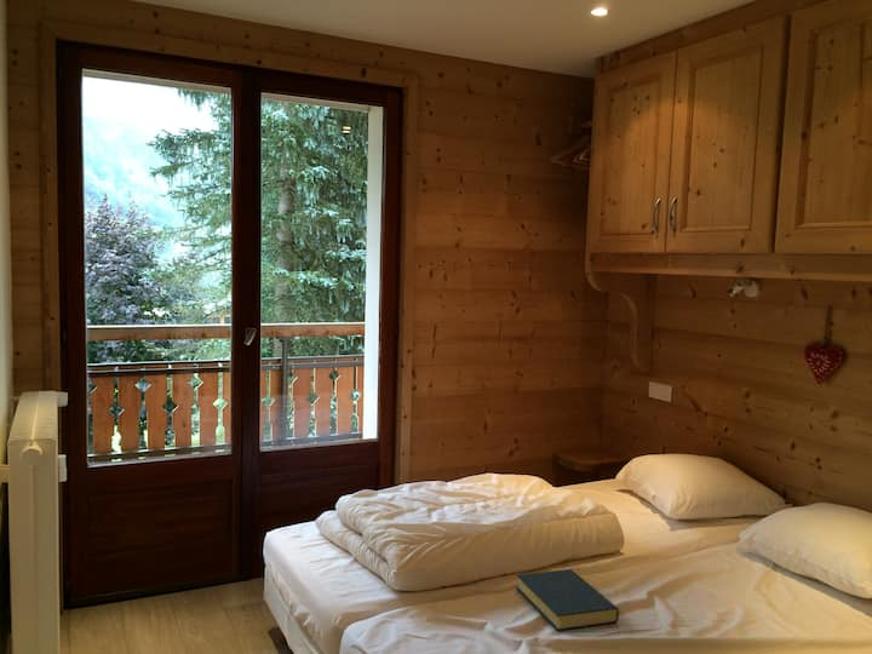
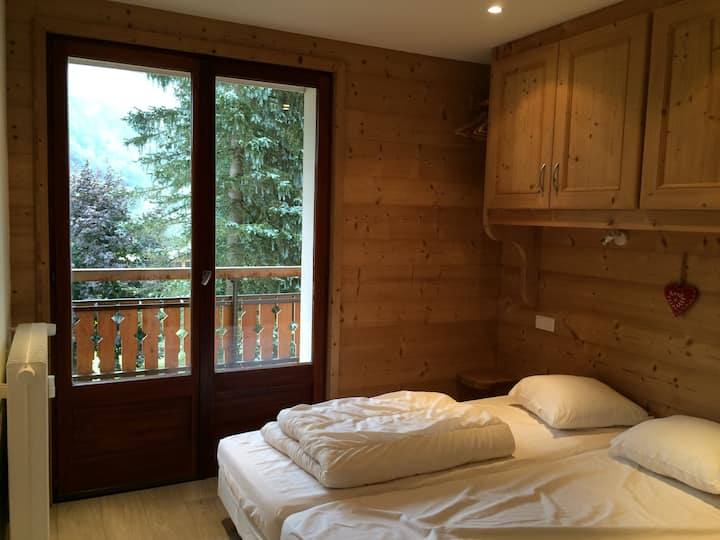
- hardback book [515,568,620,632]
